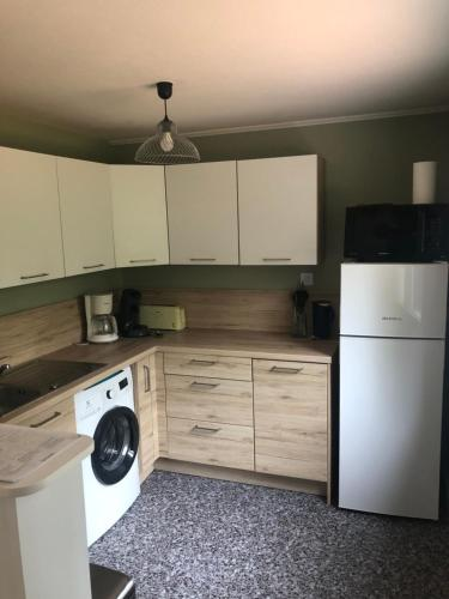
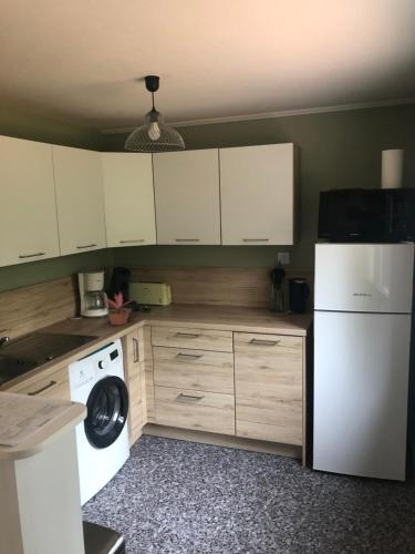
+ potted plant [103,290,134,327]
